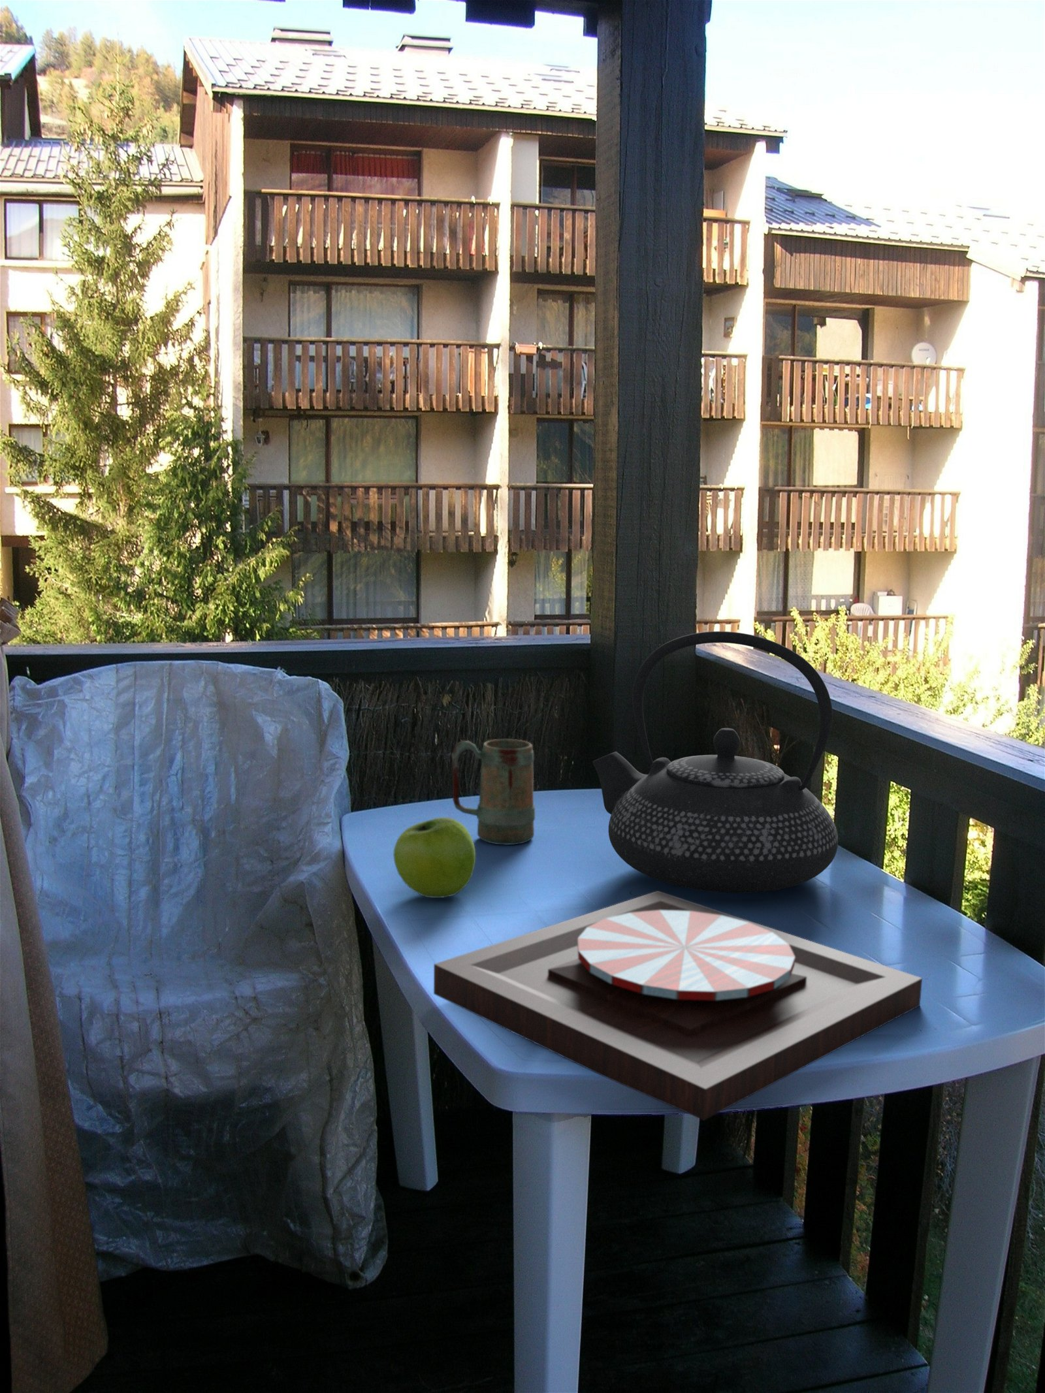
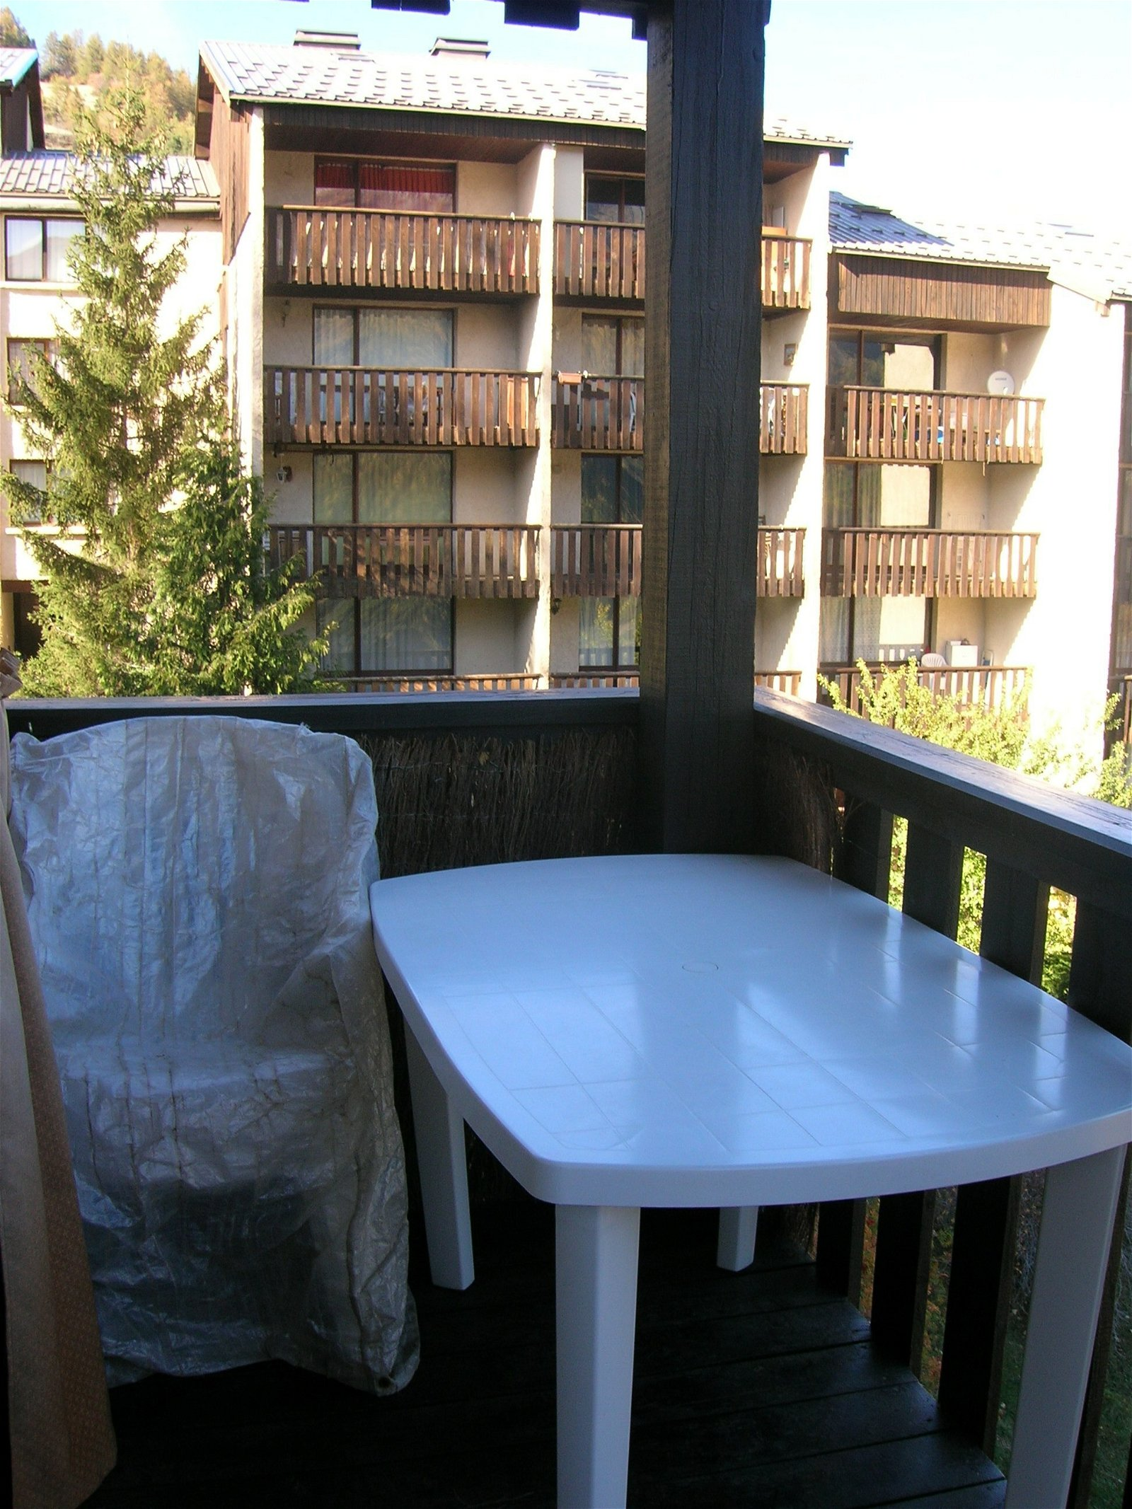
- mug [451,739,536,845]
- teapot [592,631,839,894]
- fruit [393,817,476,899]
- plate [432,890,923,1122]
